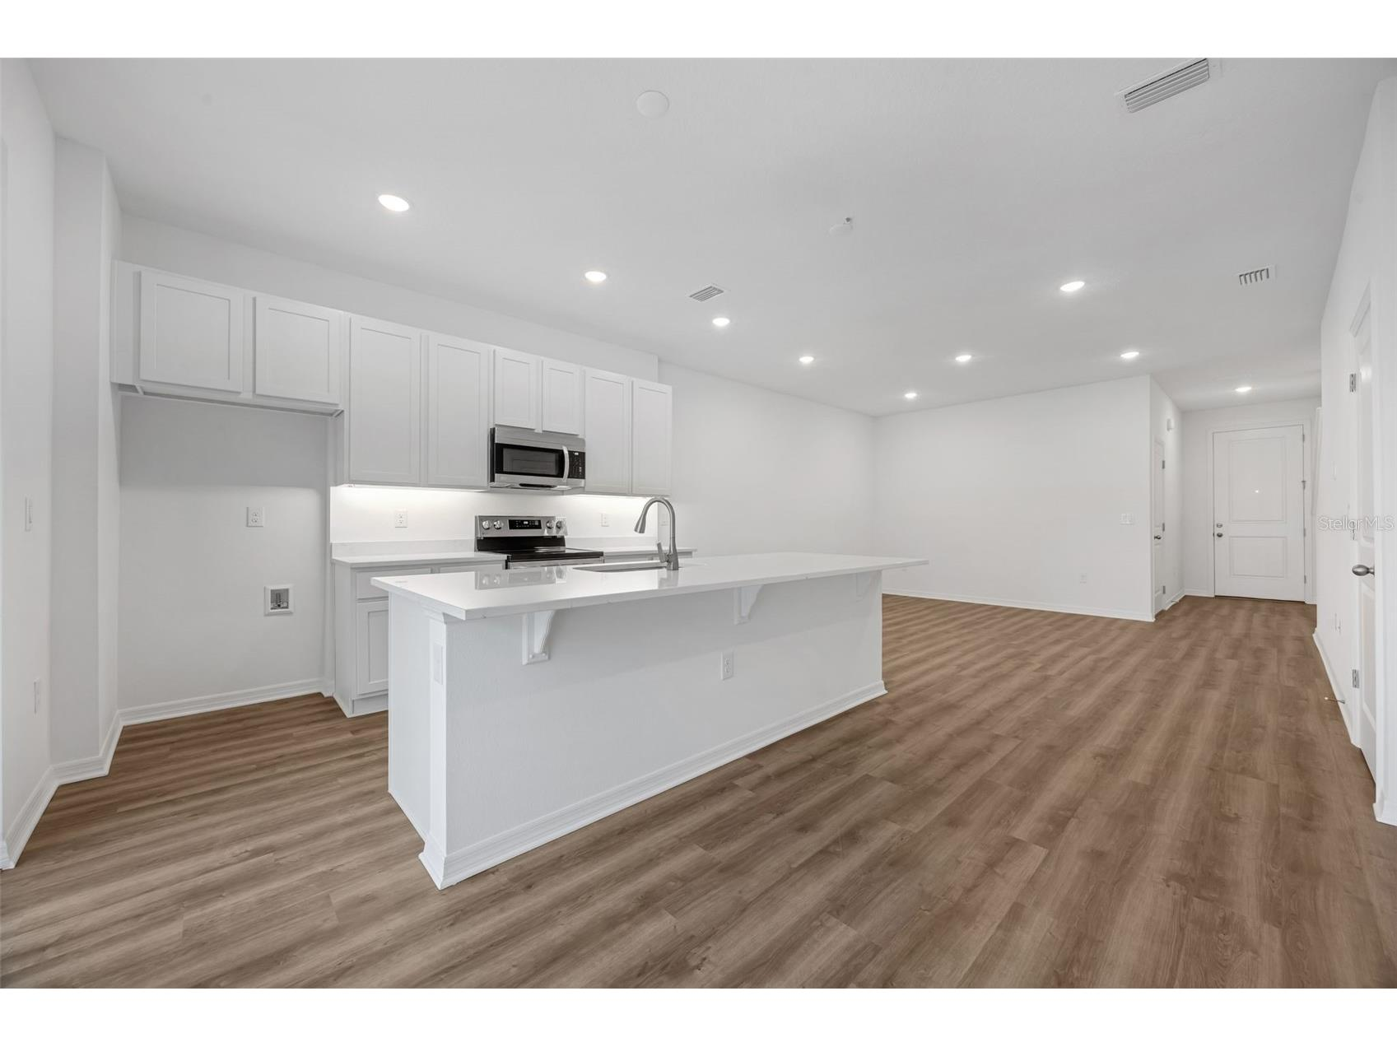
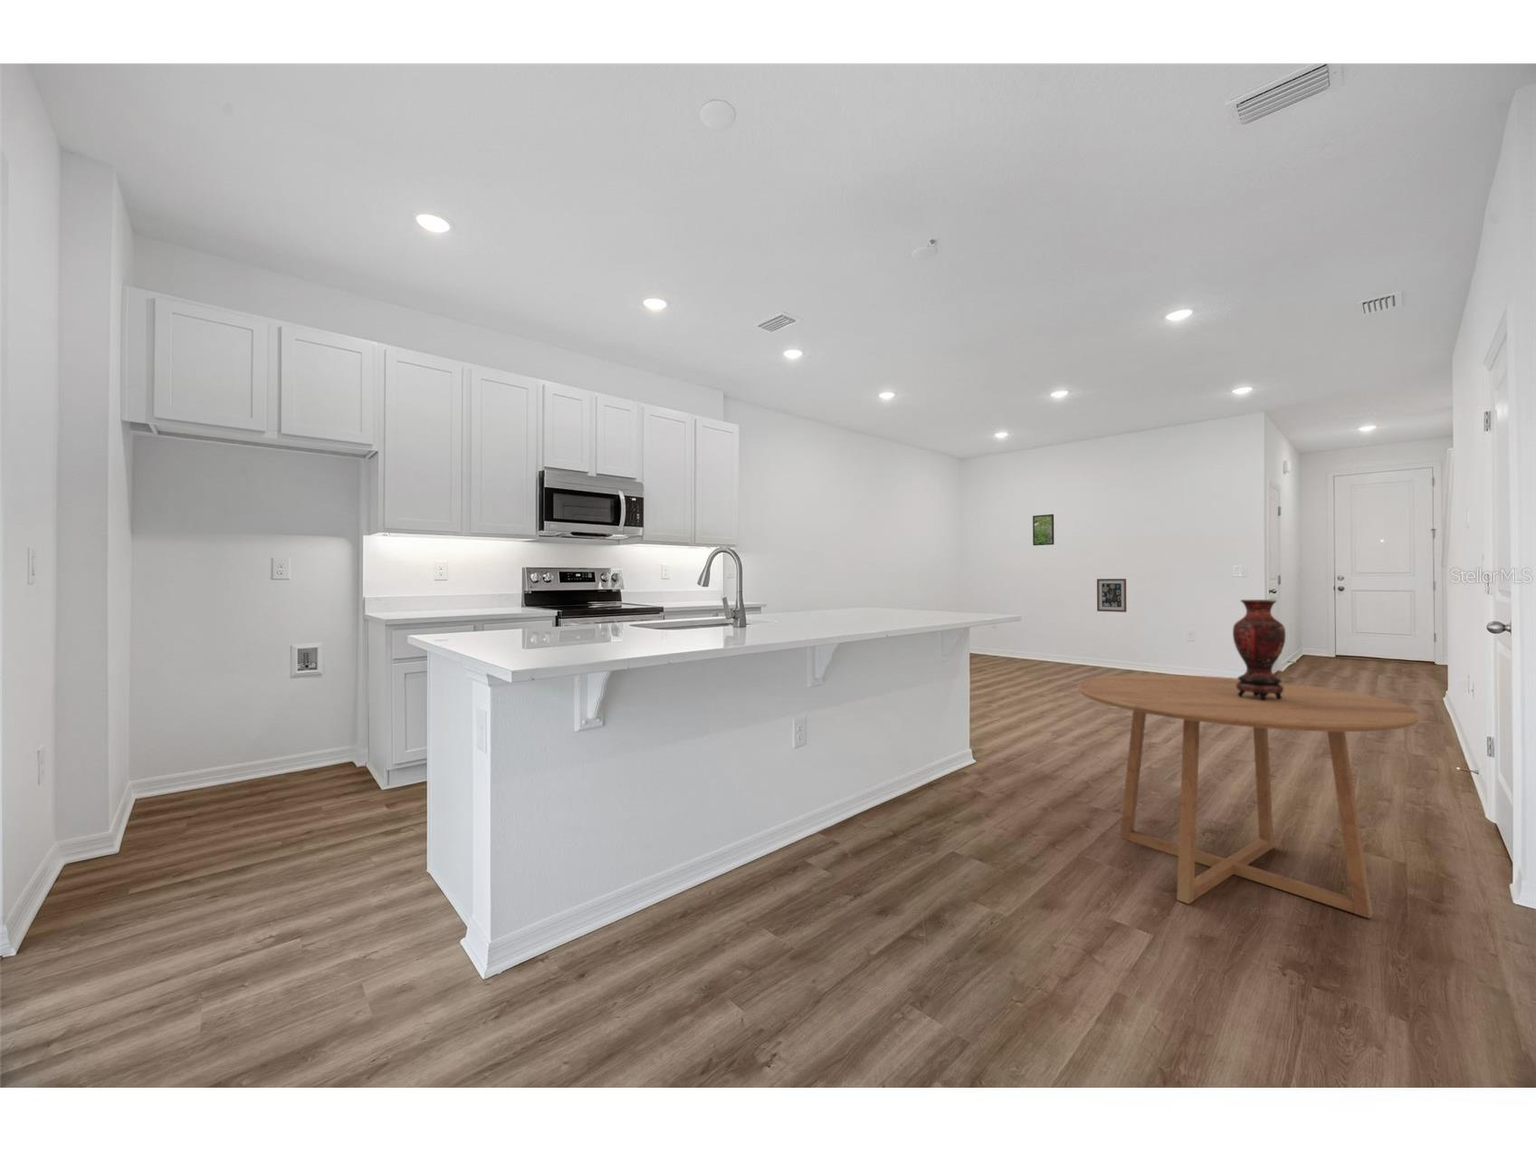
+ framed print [1032,513,1055,546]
+ dining table [1076,674,1422,920]
+ wall art [1096,577,1127,614]
+ vase [1232,599,1286,701]
